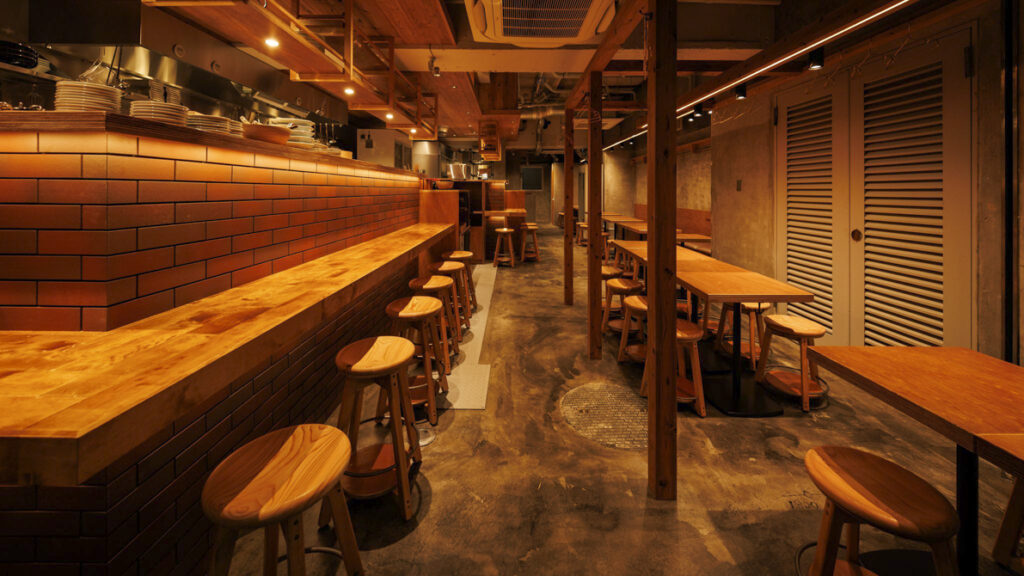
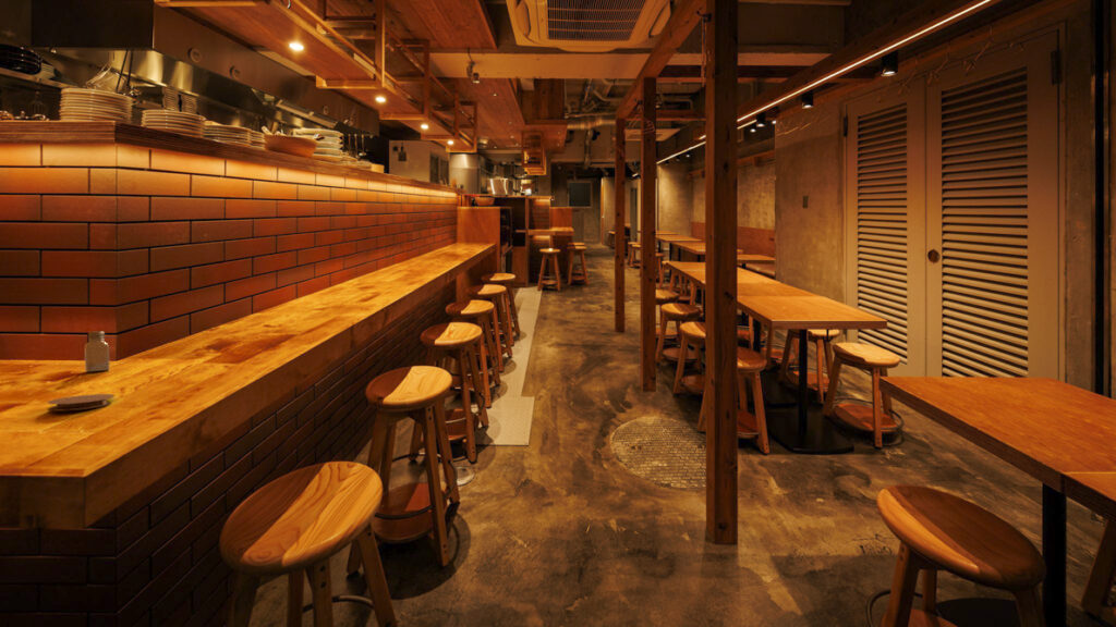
+ saltshaker [84,331,110,372]
+ coaster [46,393,116,413]
